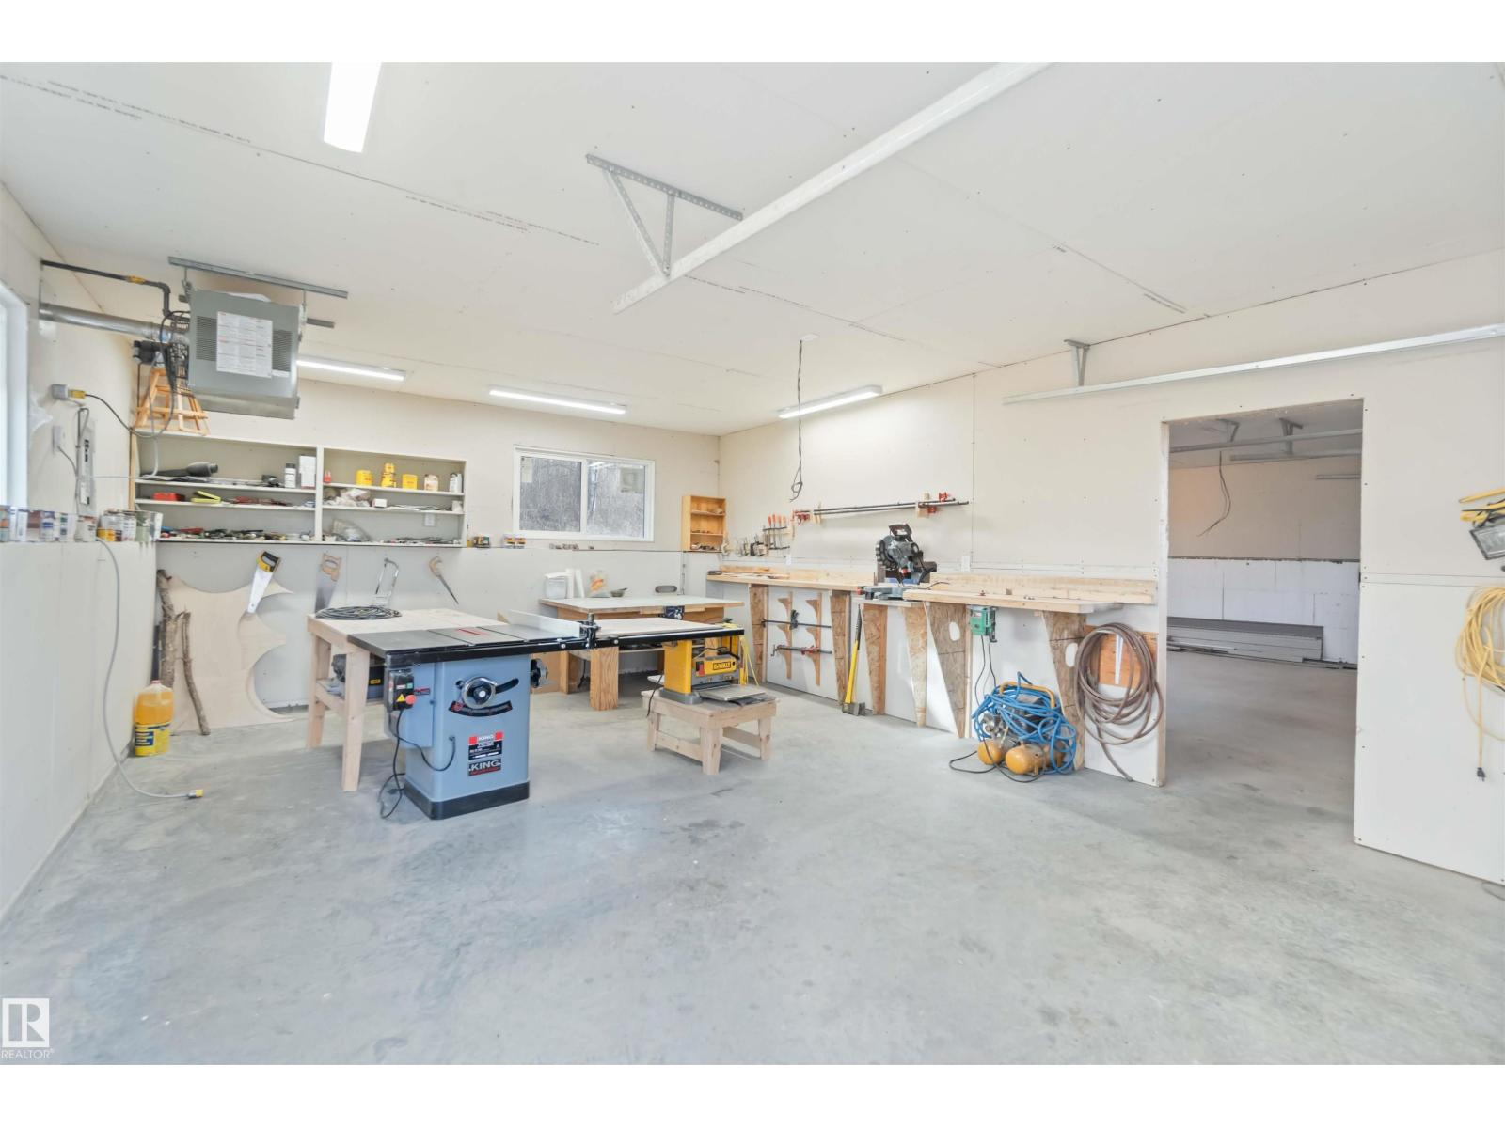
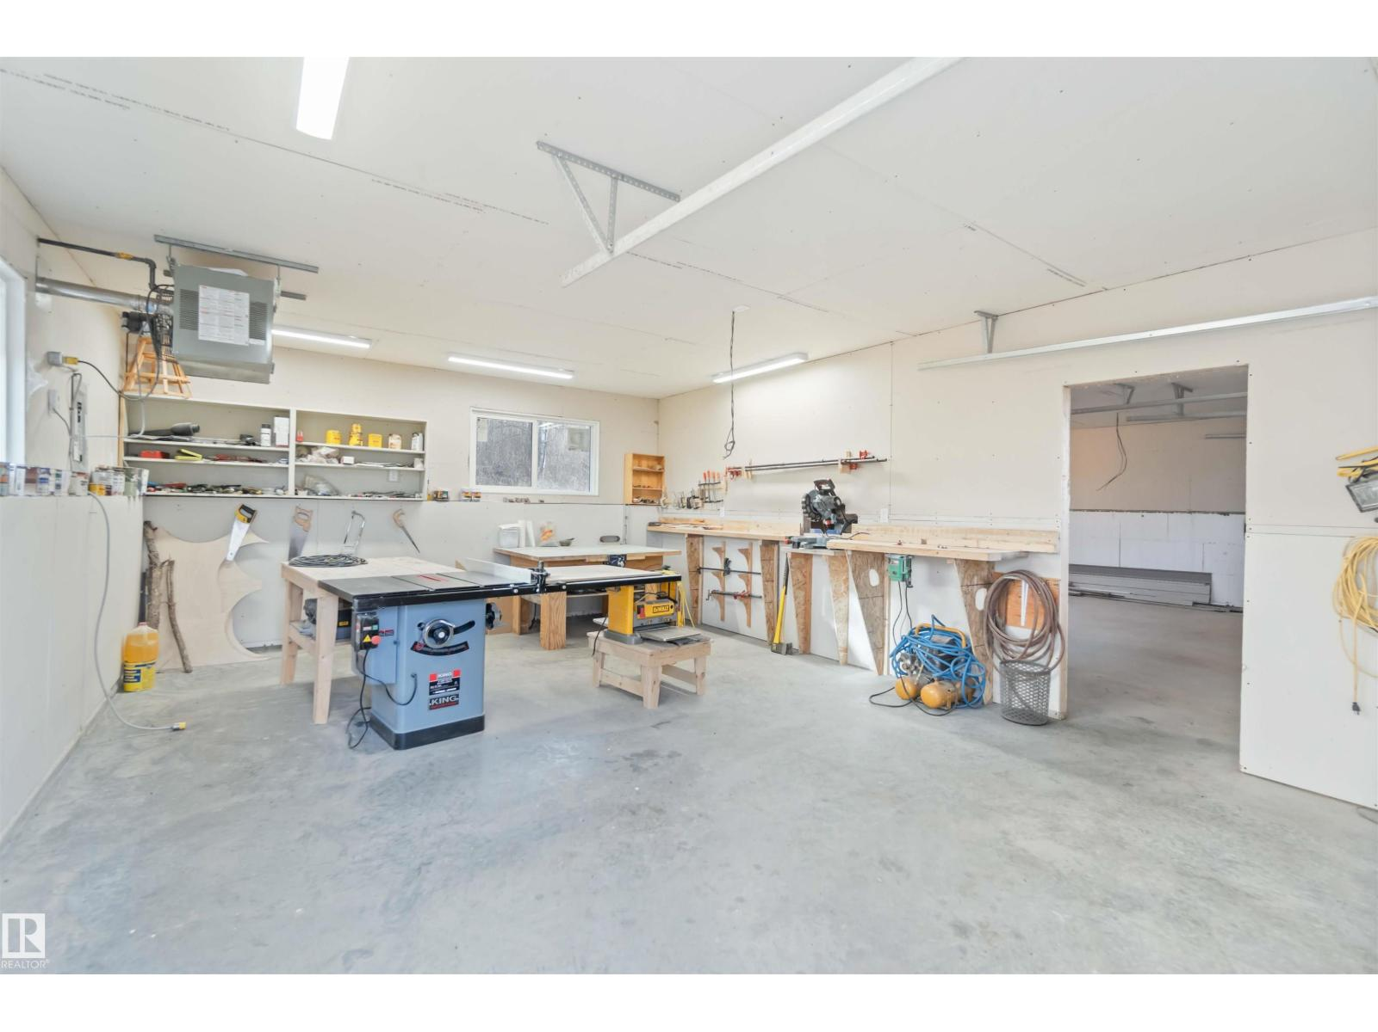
+ waste bin [998,659,1052,726]
